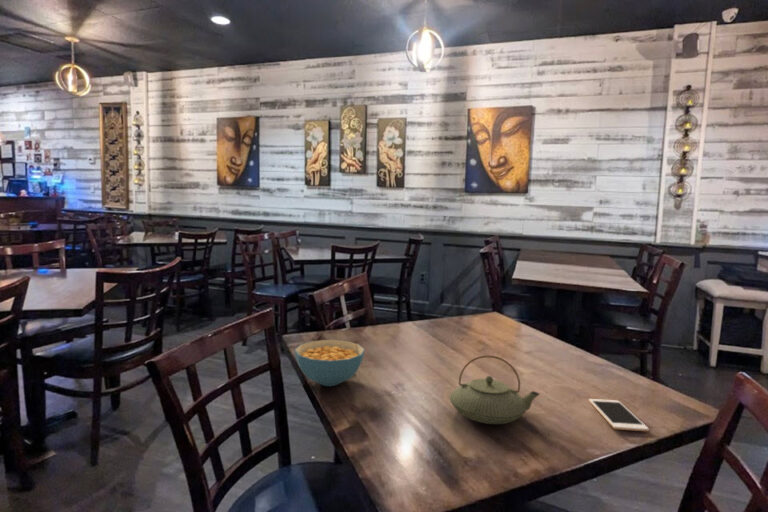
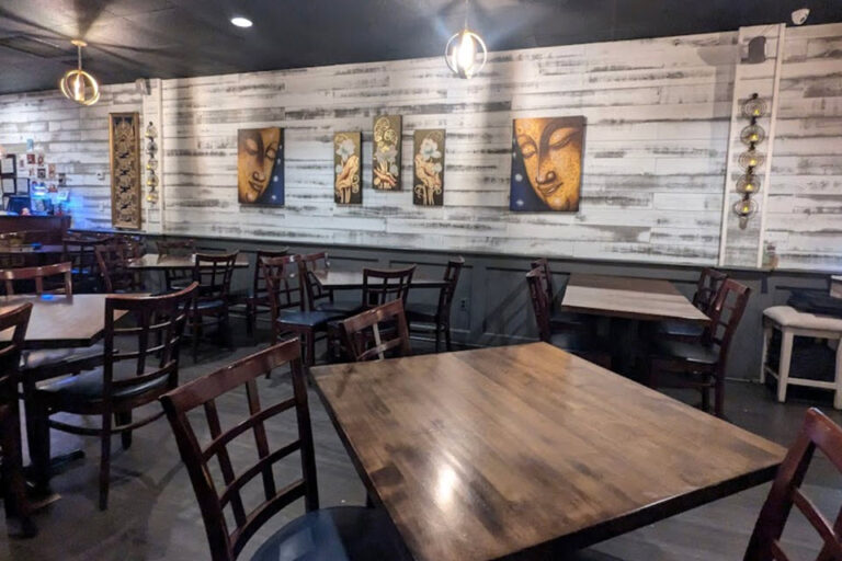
- teapot [449,355,541,425]
- cereal bowl [294,339,366,387]
- cell phone [588,398,650,432]
